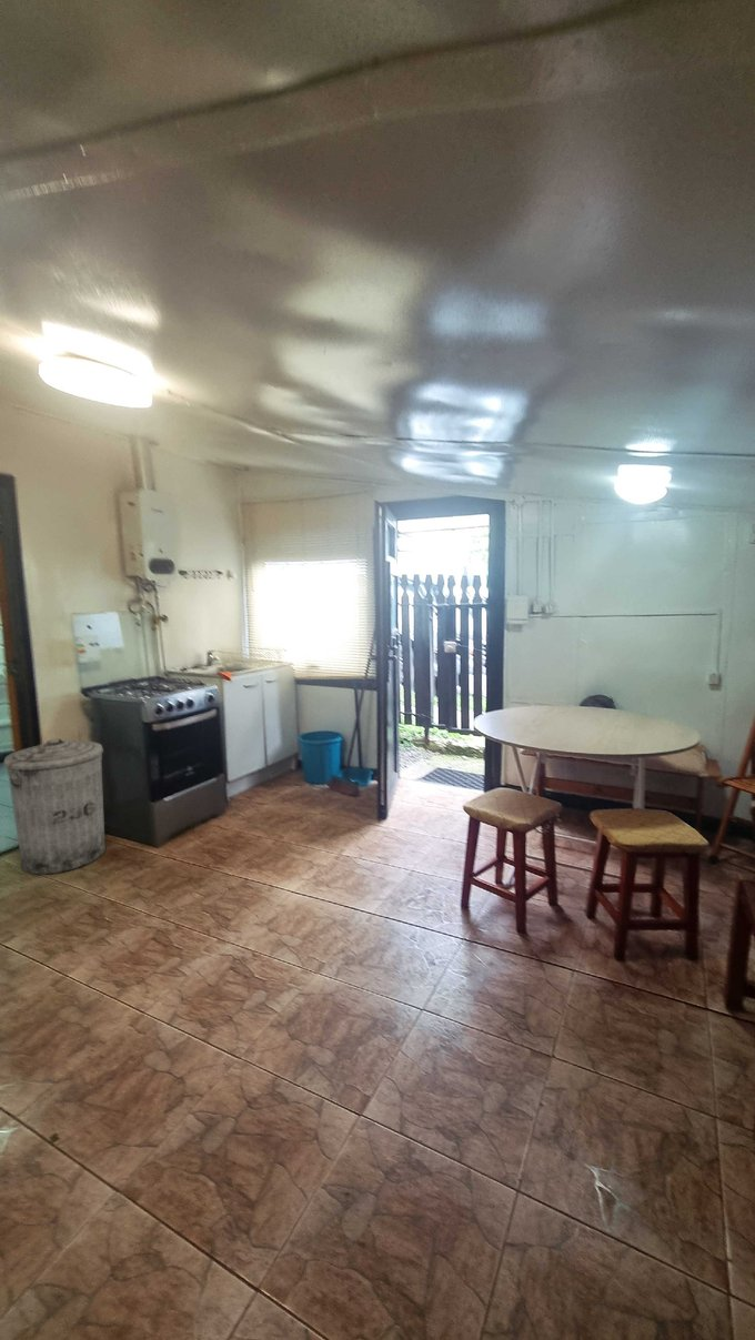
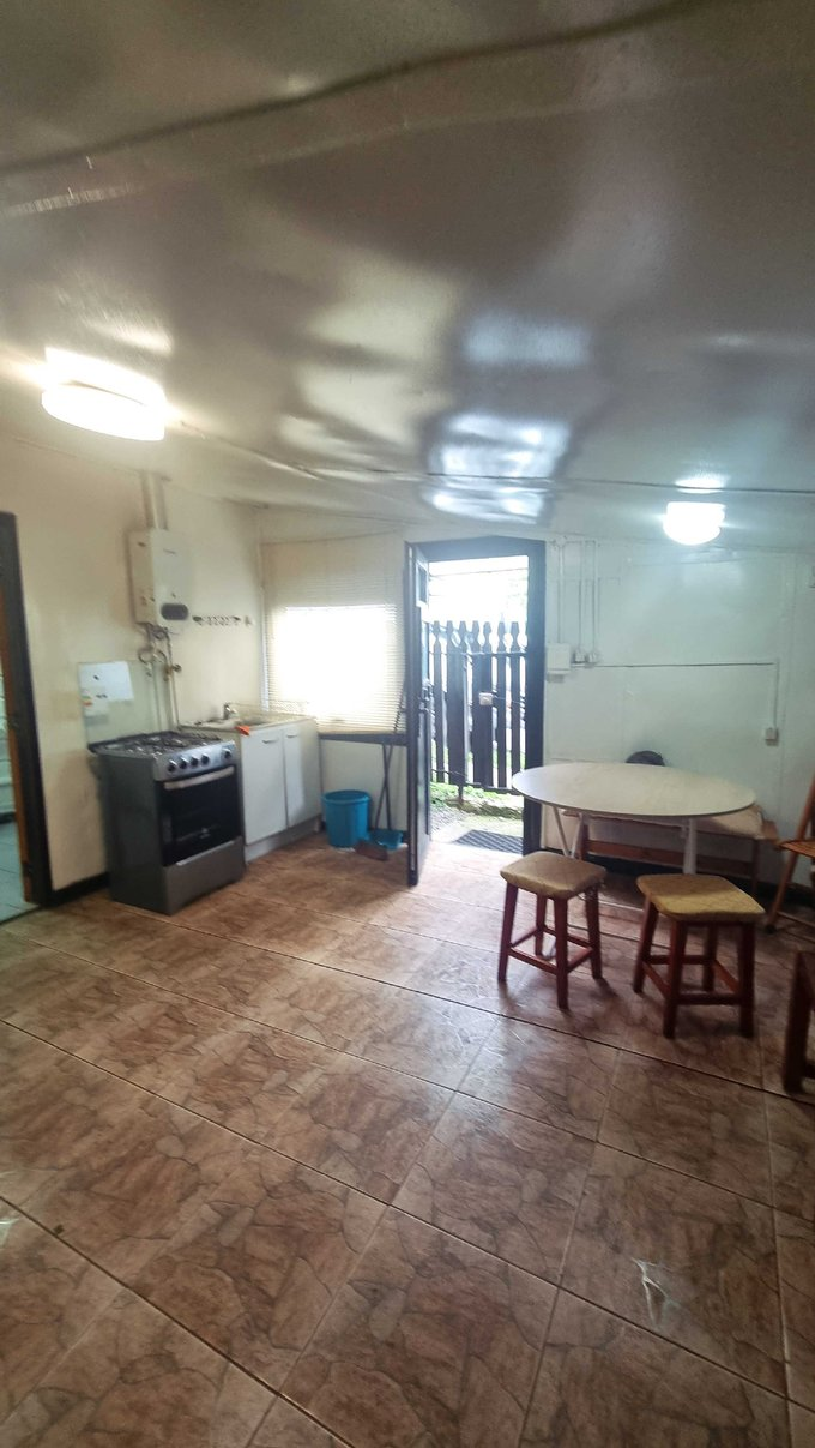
- trash can [2,737,107,875]
